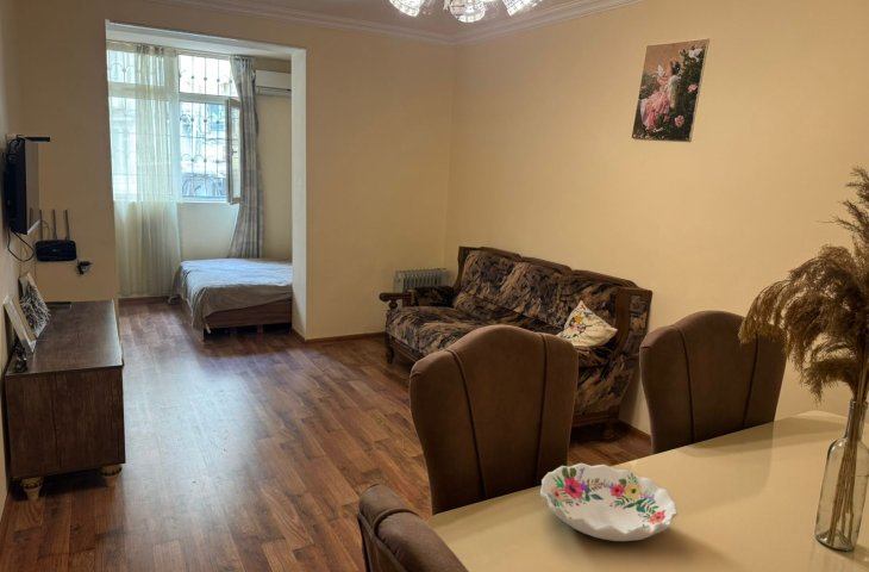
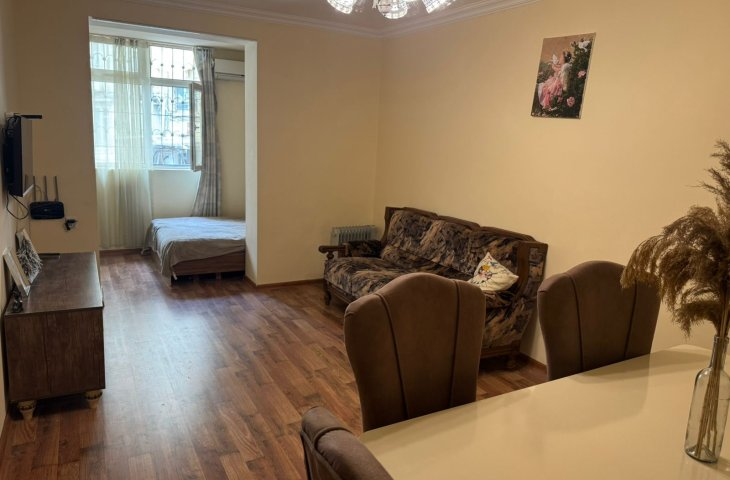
- decorative bowl [539,462,679,542]
